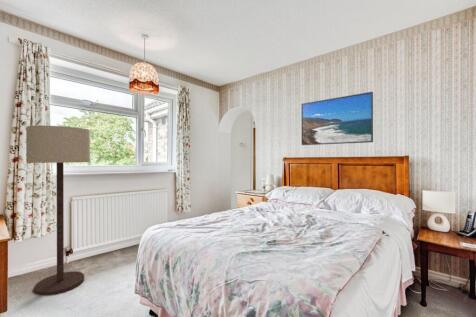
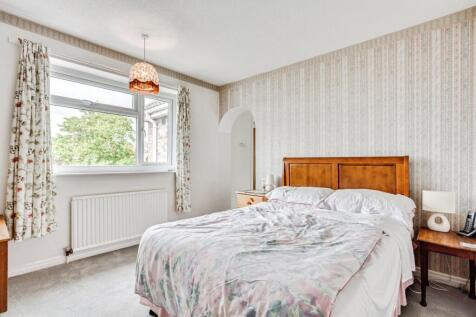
- floor lamp [25,125,91,296]
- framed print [300,91,374,146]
